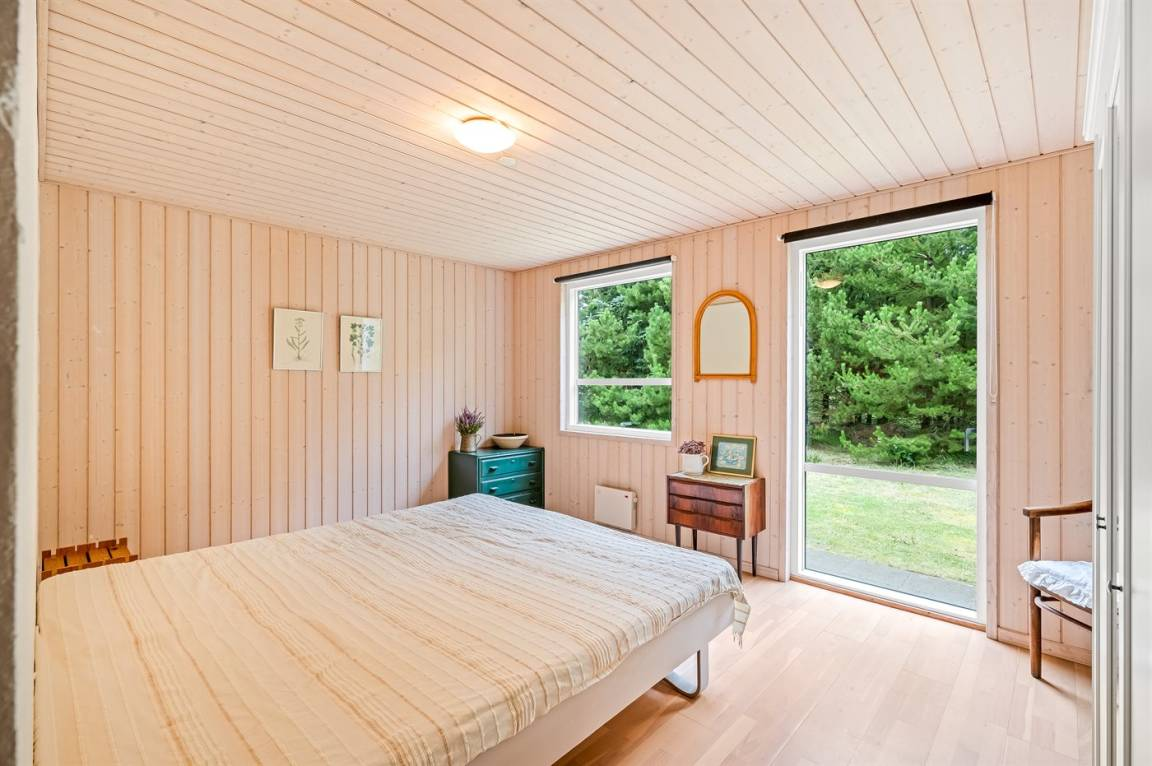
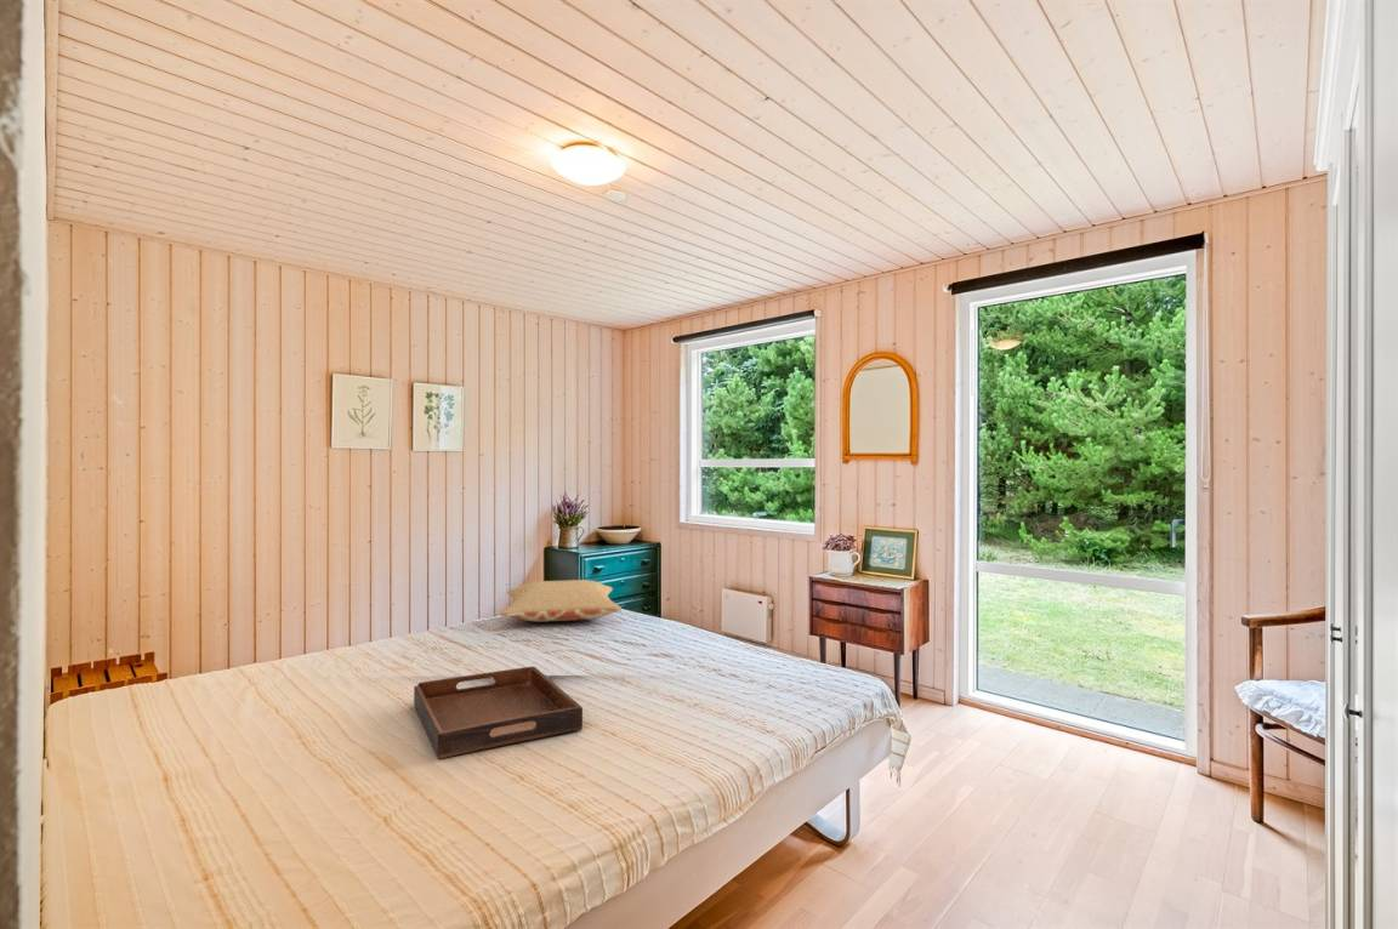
+ serving tray [413,666,584,760]
+ pillow [499,579,623,623]
